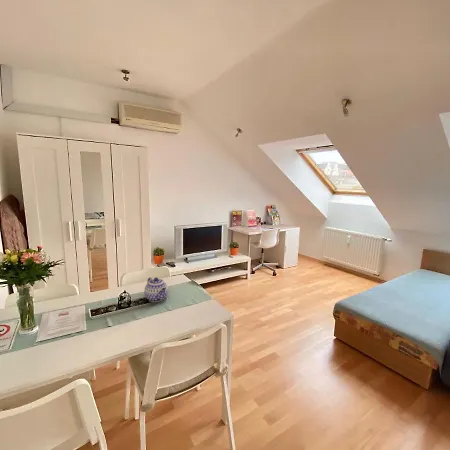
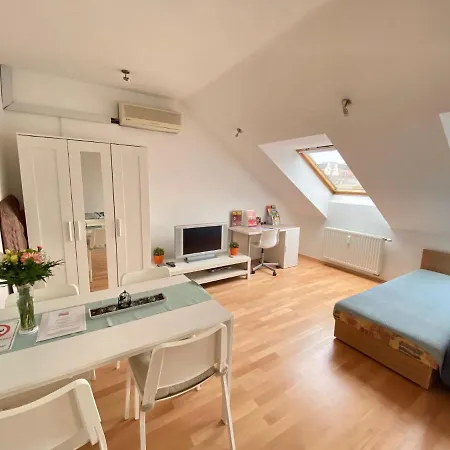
- teapot [143,277,169,303]
